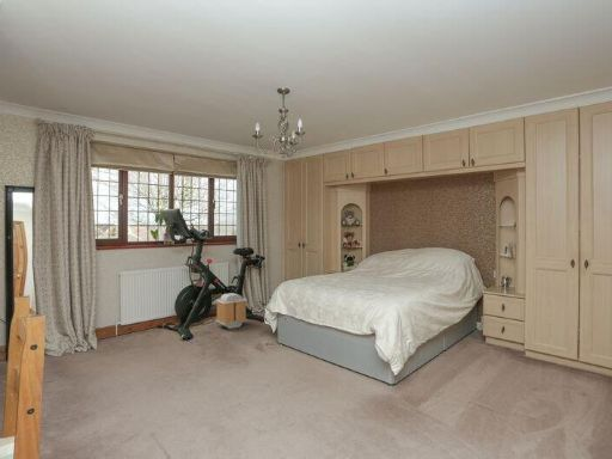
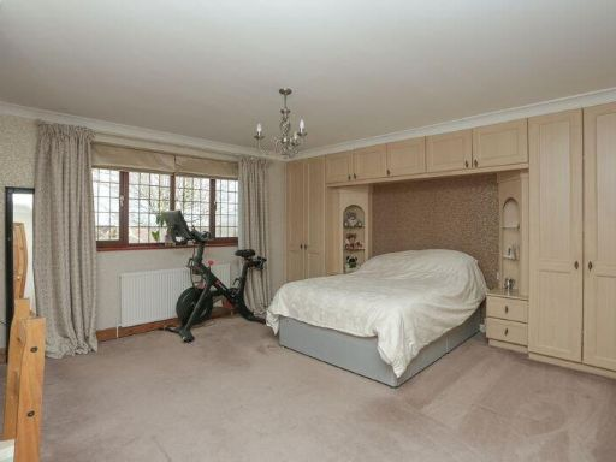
- air purifier [214,292,249,330]
